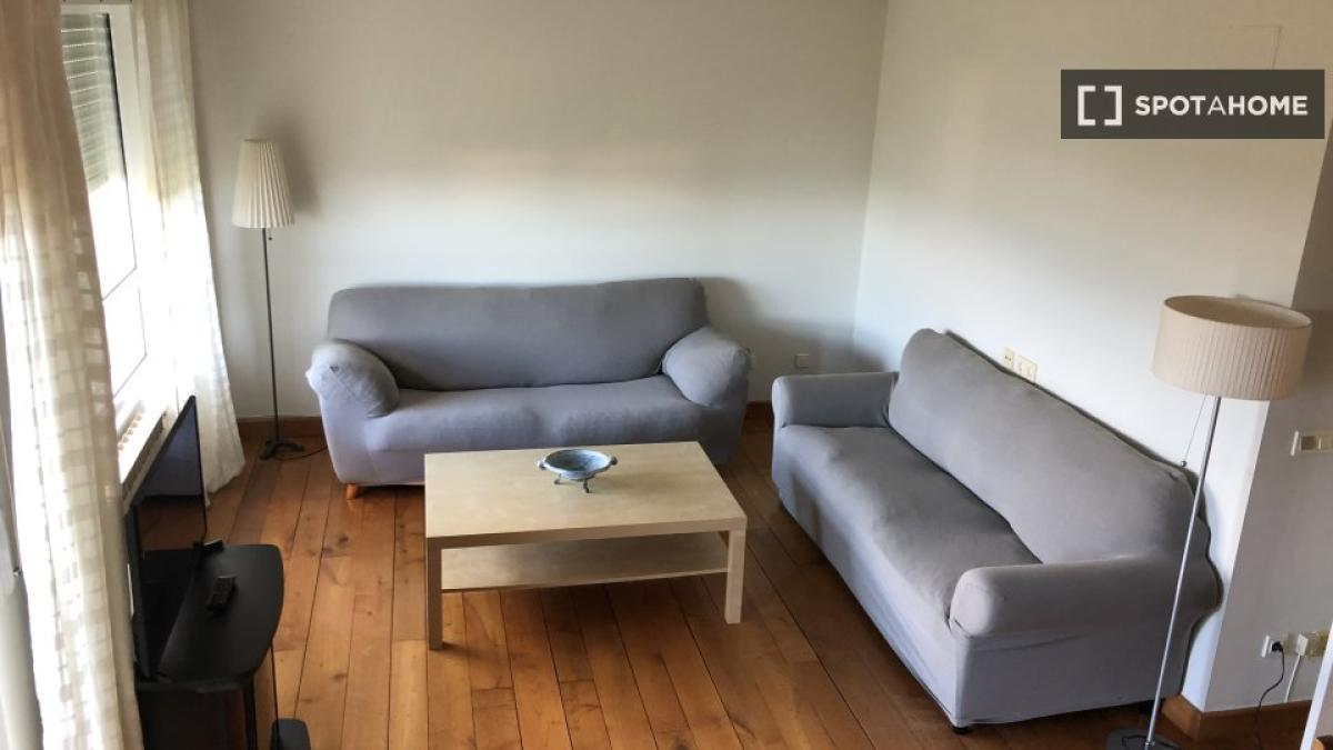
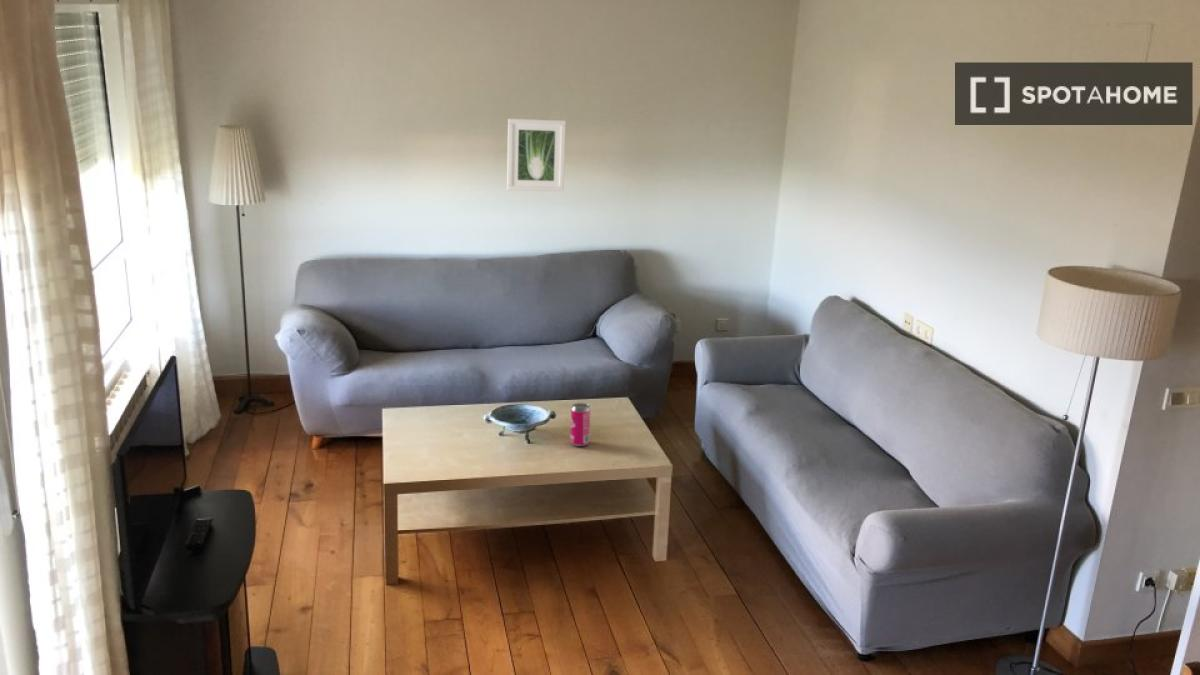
+ beverage can [569,402,591,447]
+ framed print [506,117,567,192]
